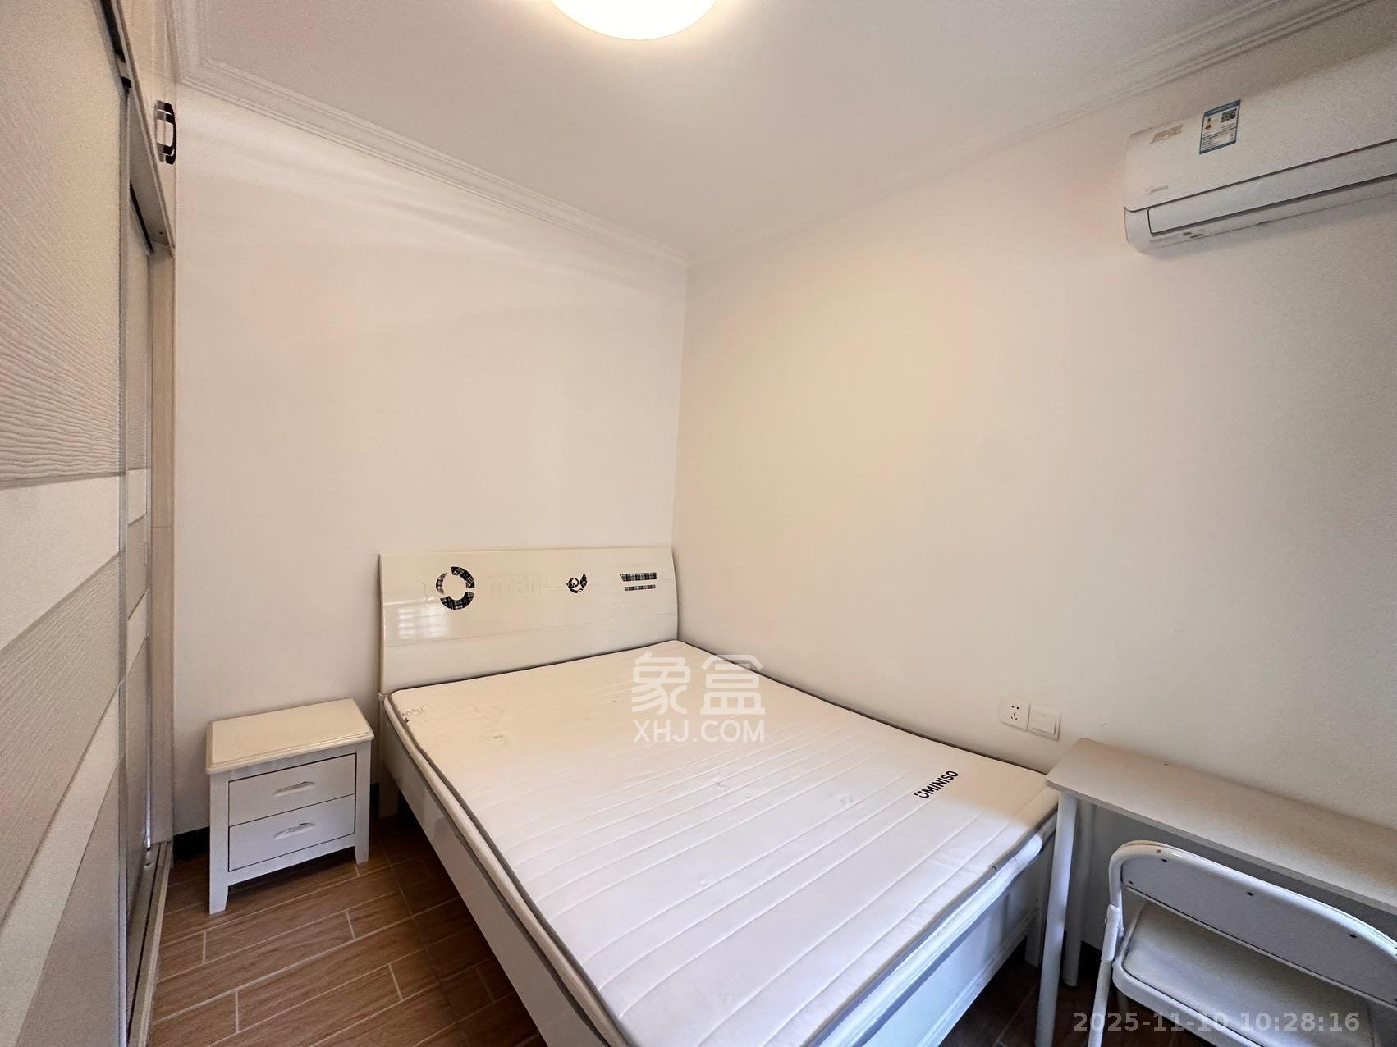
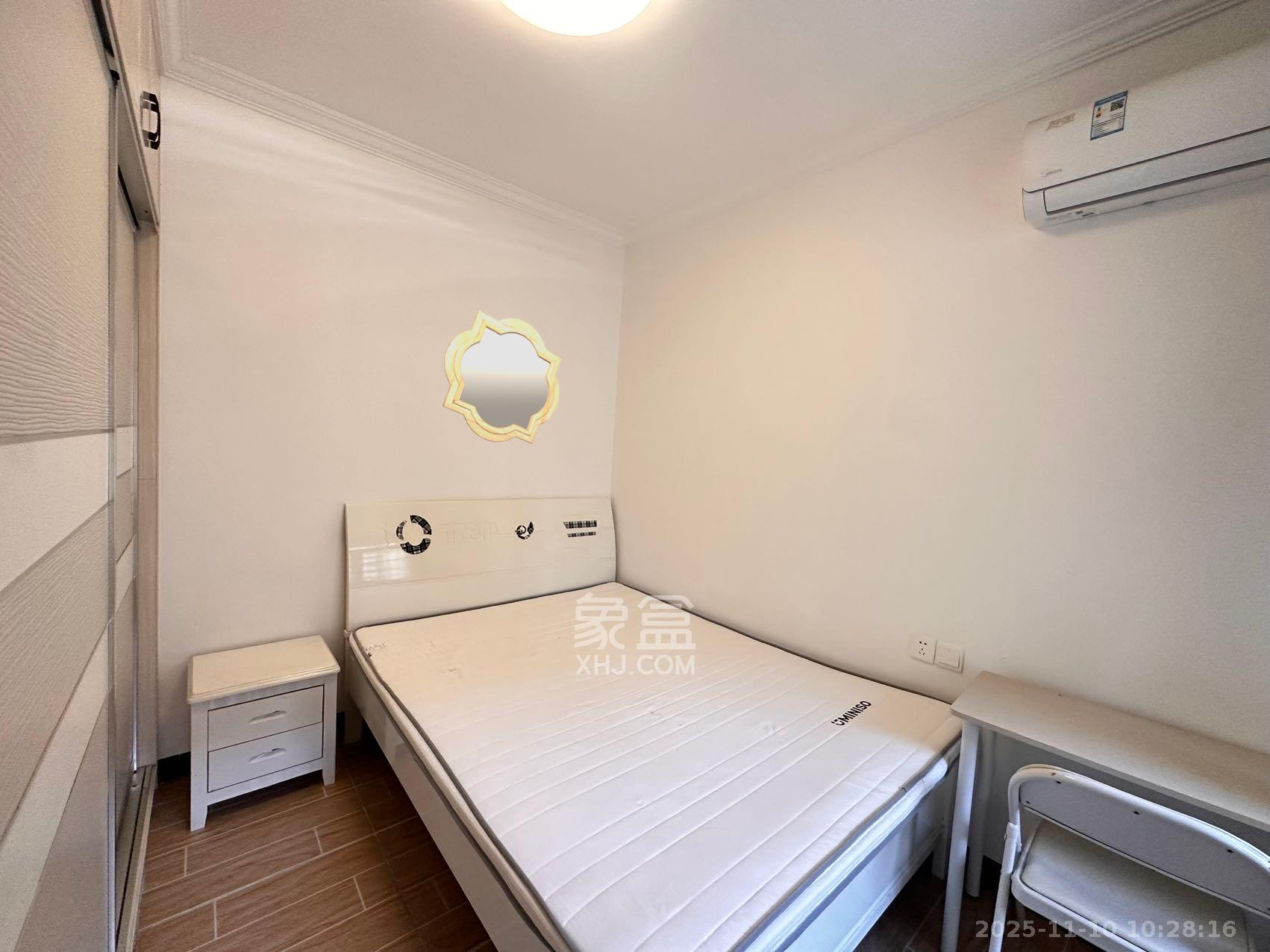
+ mirror [442,309,562,445]
